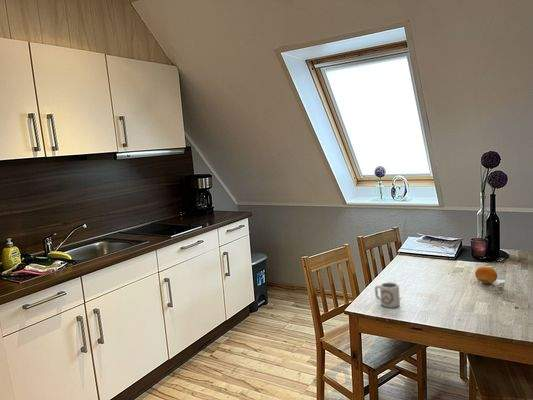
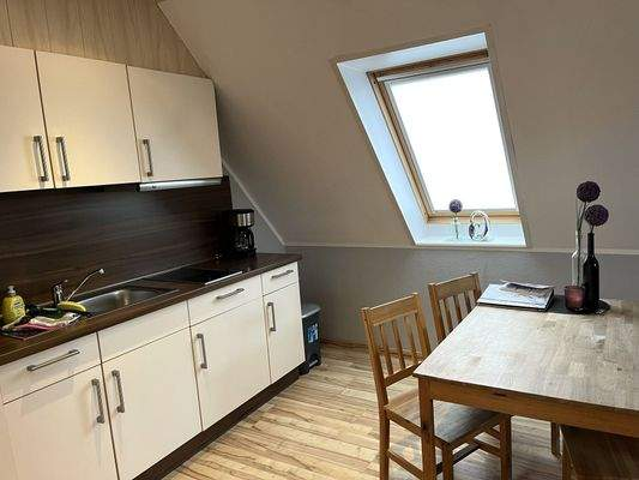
- fruit [474,265,498,285]
- cup [374,281,401,309]
